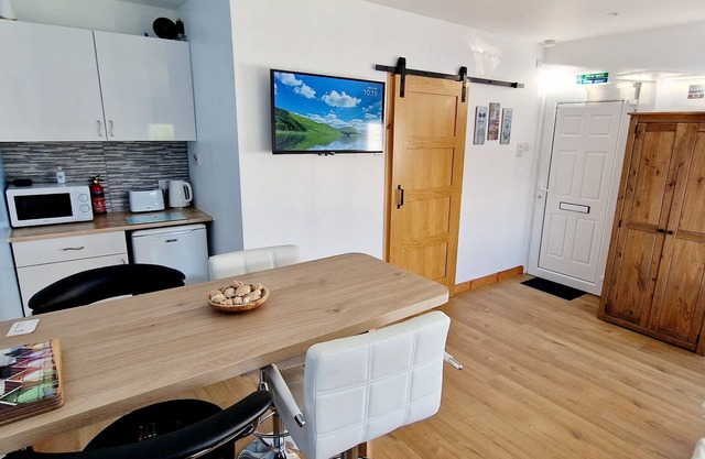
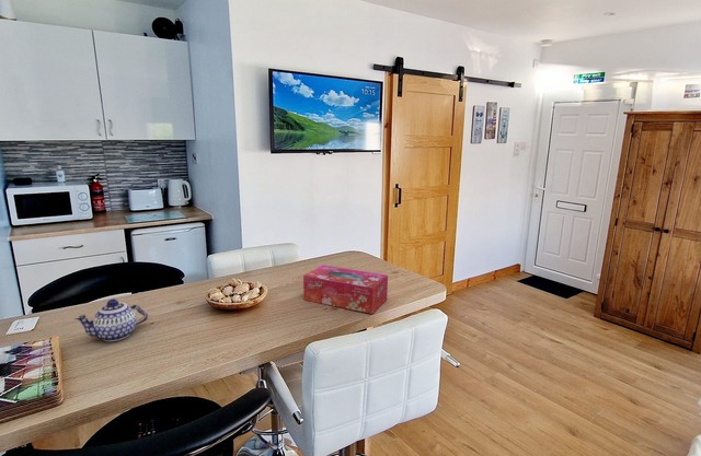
+ tissue box [302,264,389,315]
+ teapot [73,297,149,342]
